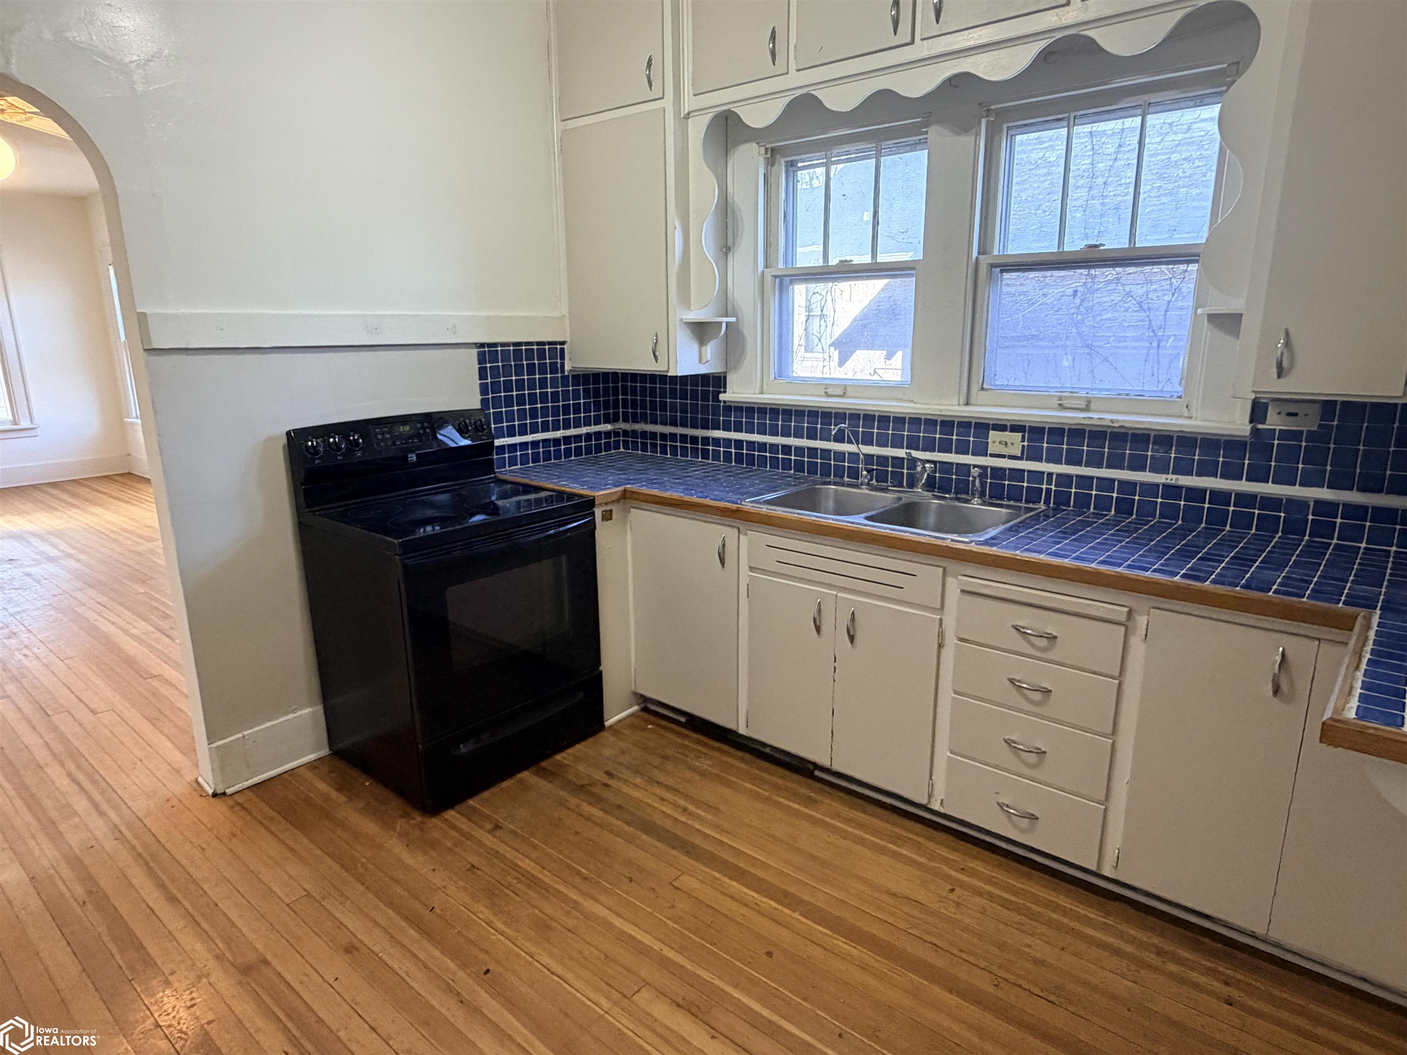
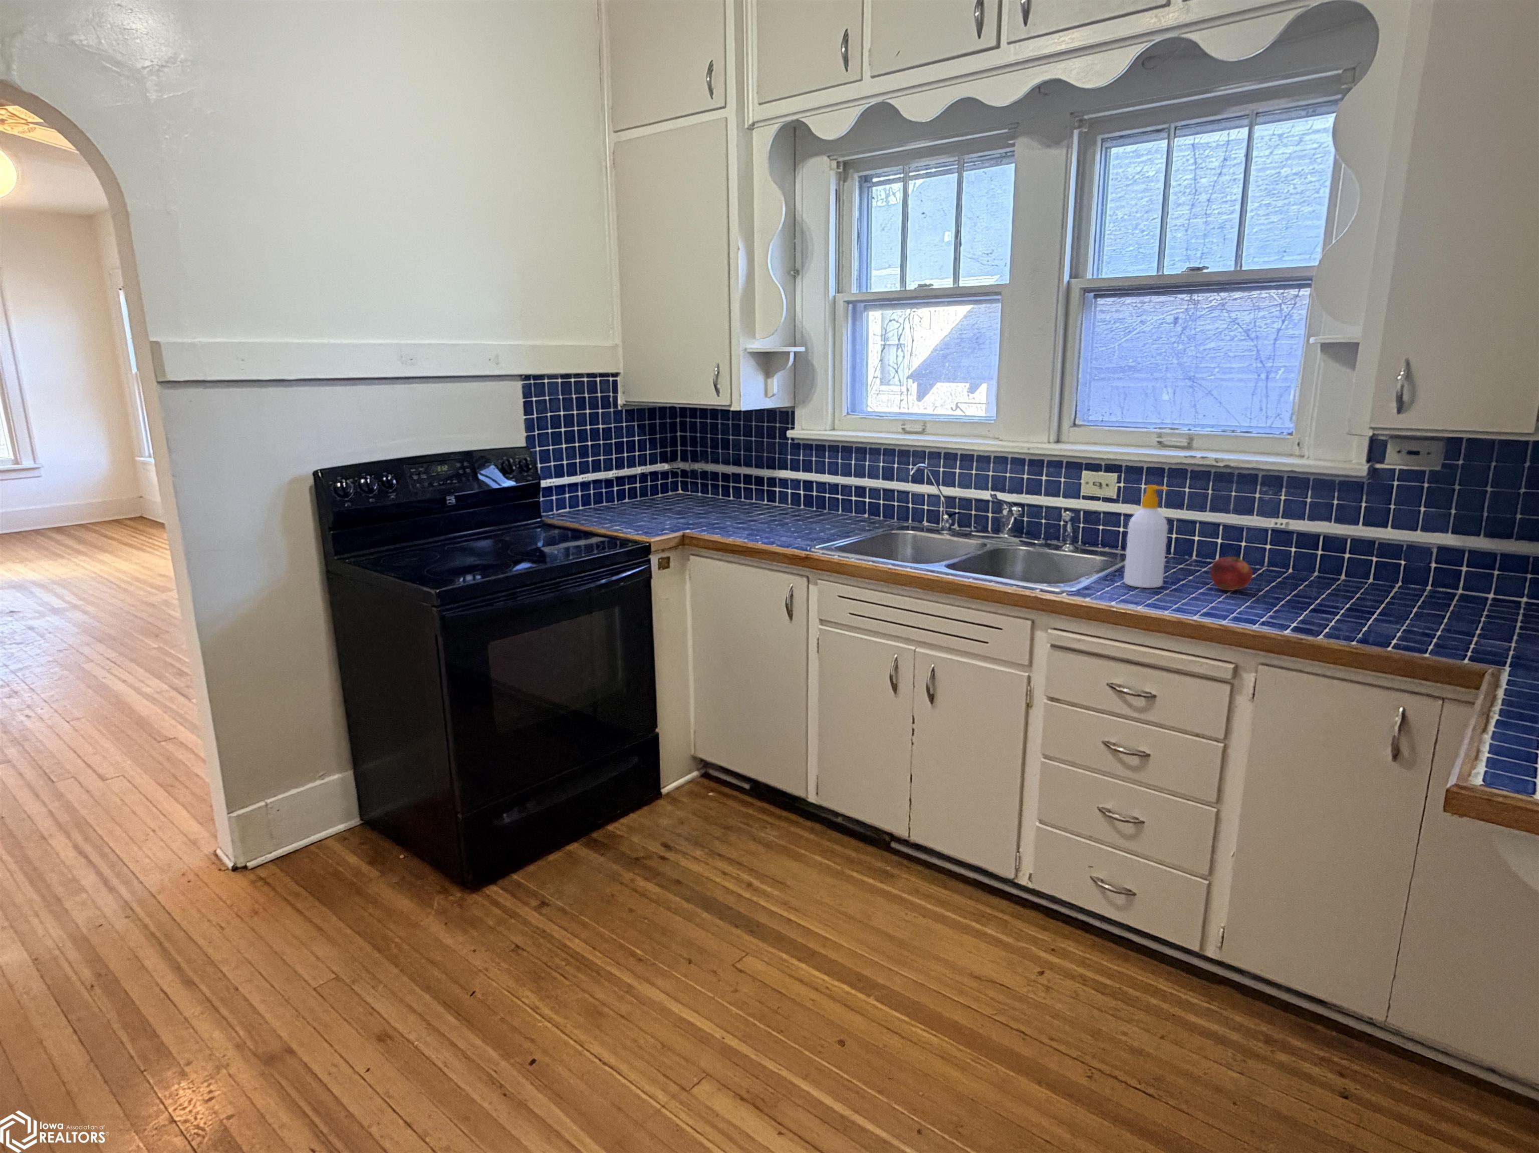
+ soap bottle [1123,484,1168,589]
+ fruit [1209,556,1253,591]
